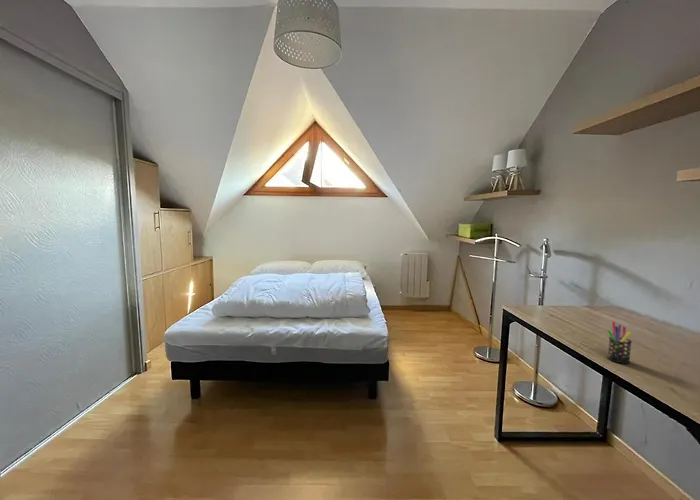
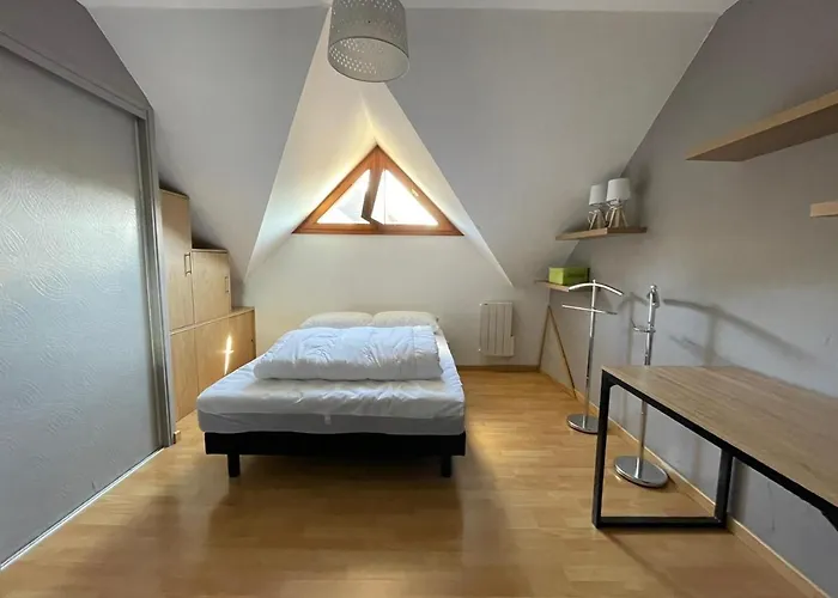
- pen holder [606,321,633,365]
